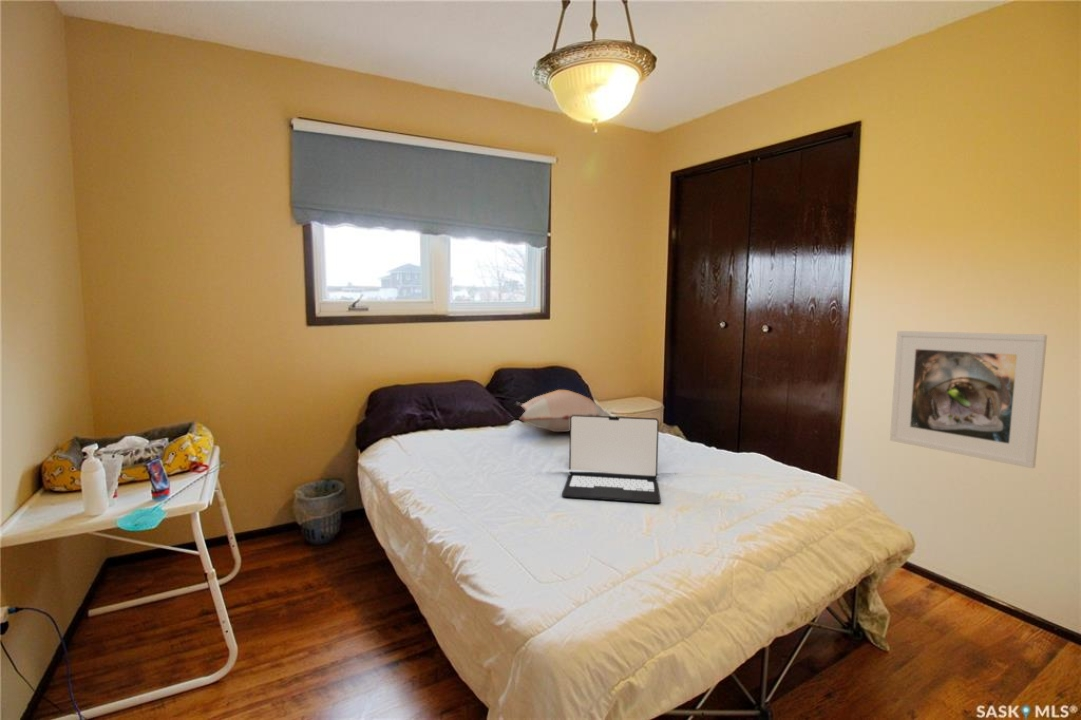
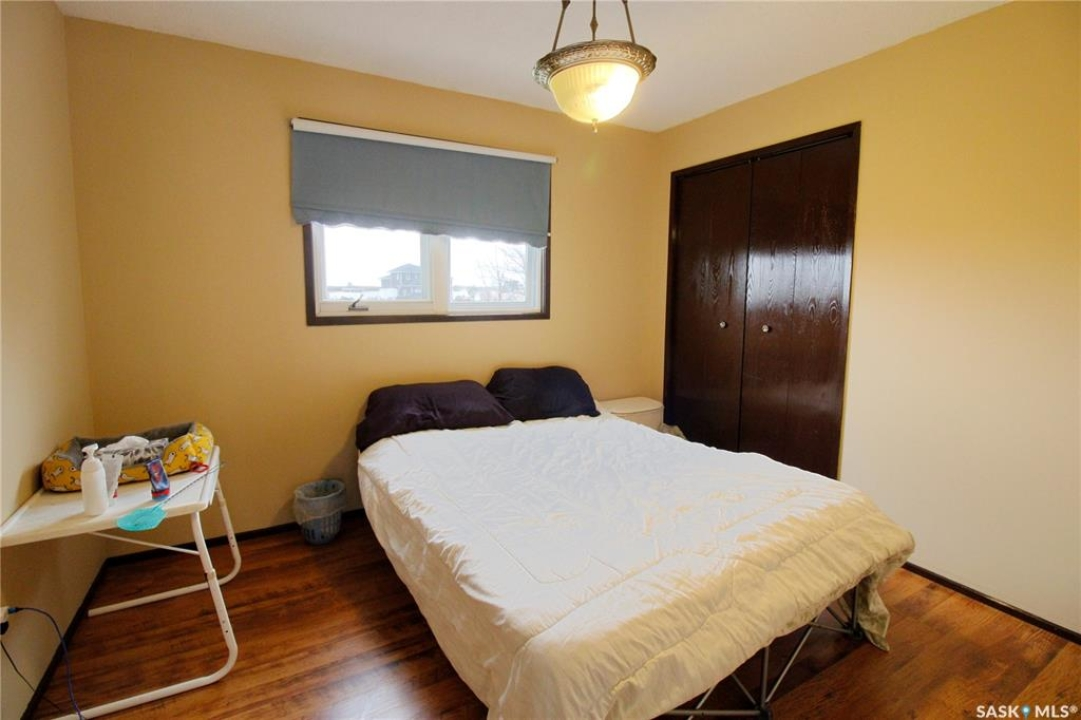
- laptop [561,415,662,504]
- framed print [889,330,1048,469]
- decorative pillow [513,389,611,433]
